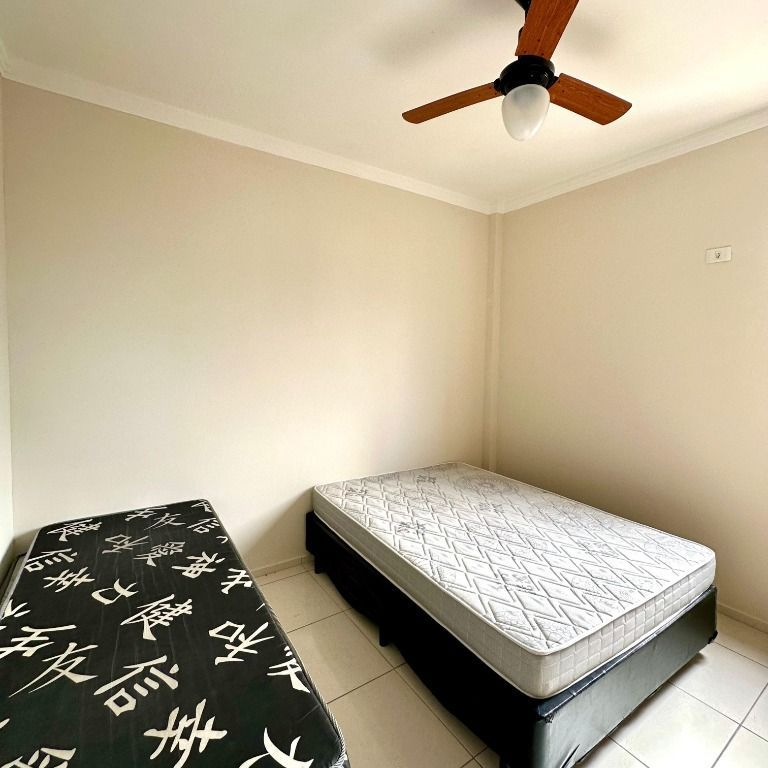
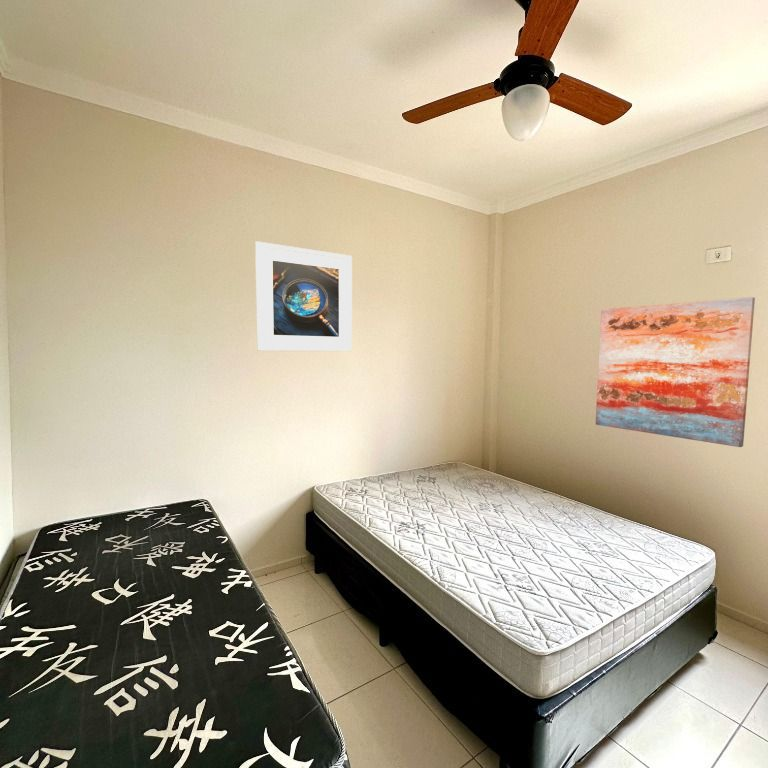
+ wall art [595,296,756,448]
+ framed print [254,240,353,352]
